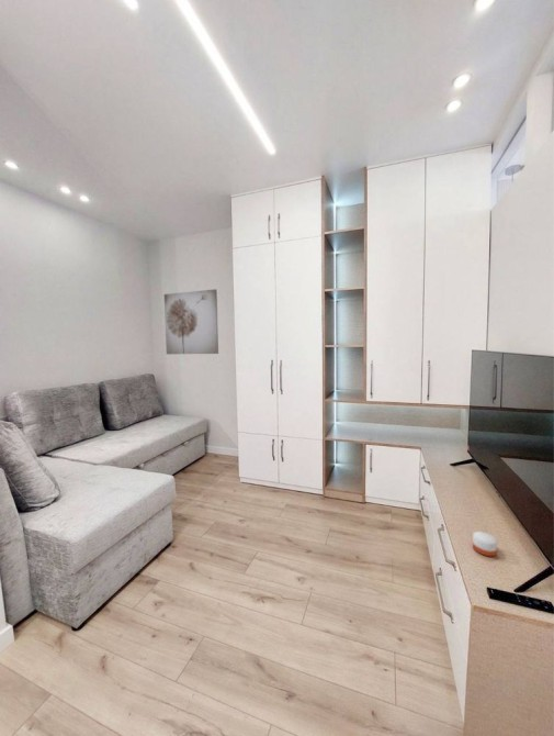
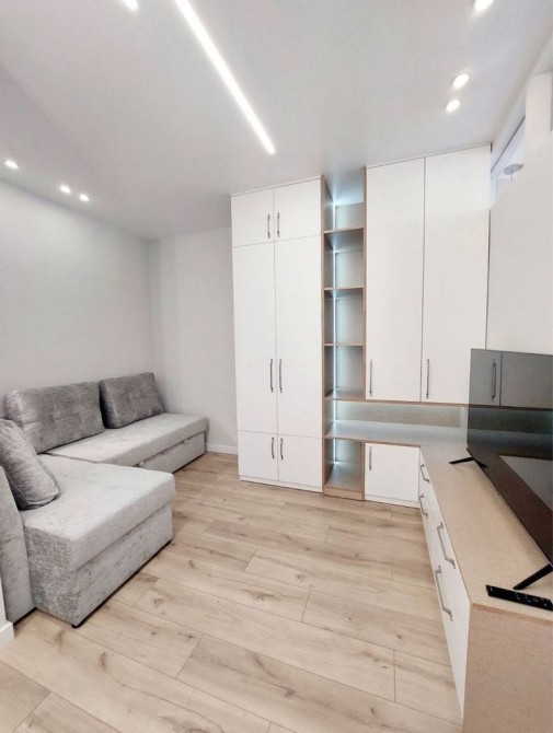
- candle [472,529,498,557]
- wall art [163,288,219,355]
